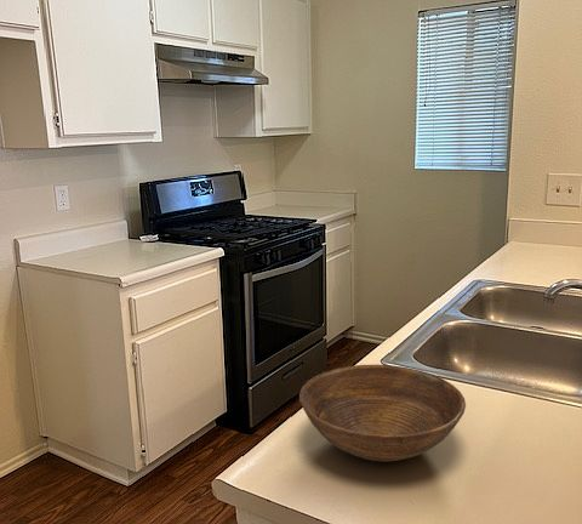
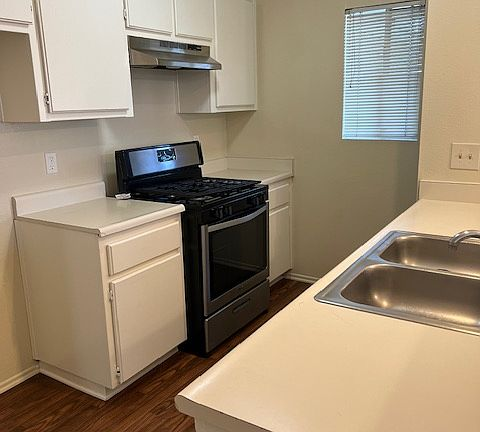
- bowl [298,364,467,463]
